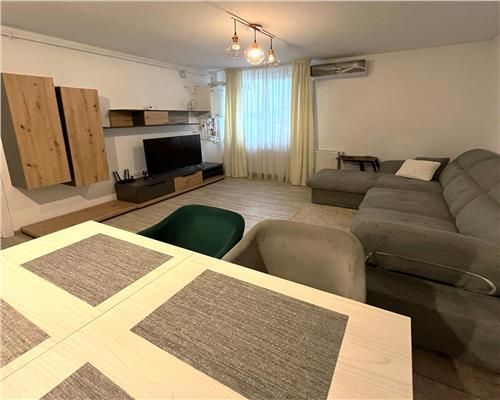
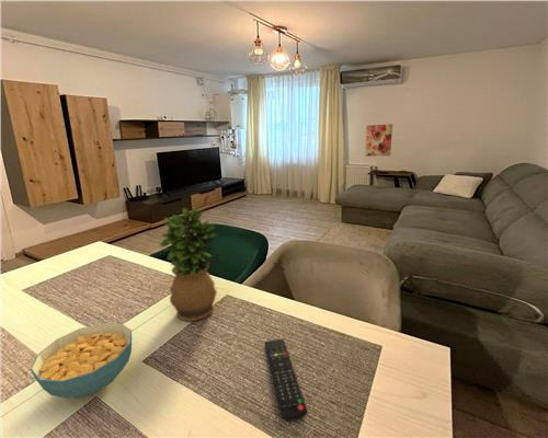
+ wall art [364,123,393,158]
+ remote control [264,337,308,423]
+ potted plant [159,207,218,322]
+ cereal bowl [30,322,133,400]
